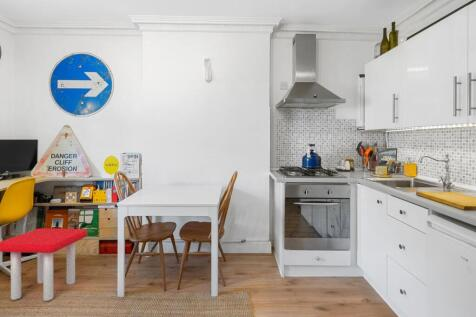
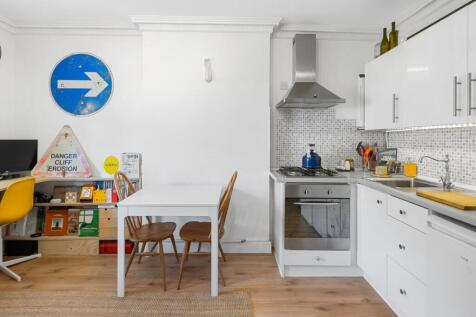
- stool [0,227,88,302]
